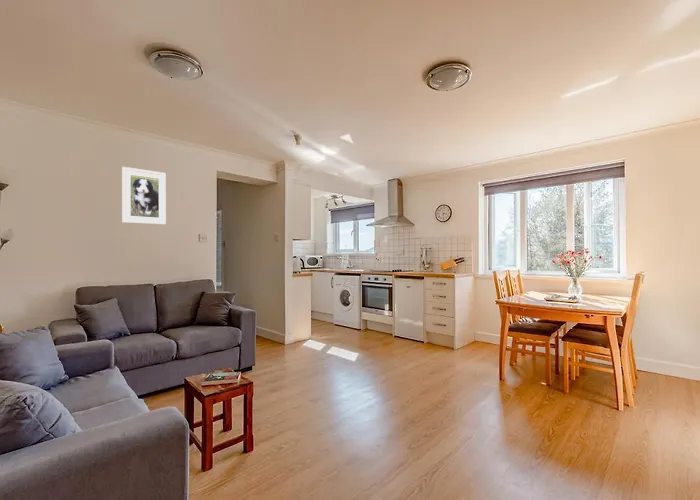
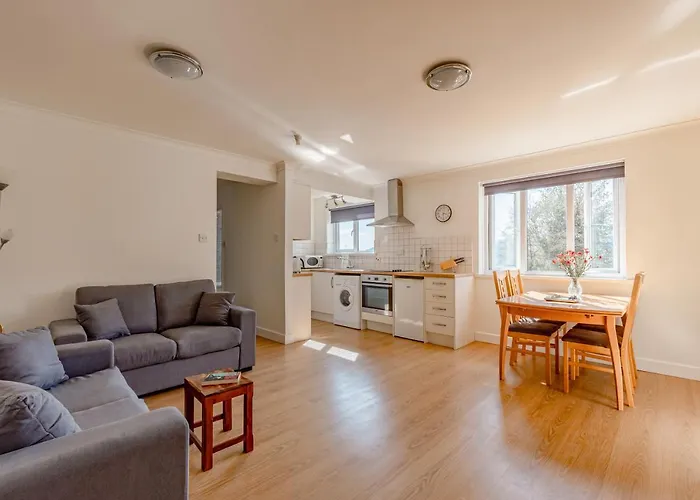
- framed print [121,166,167,225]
